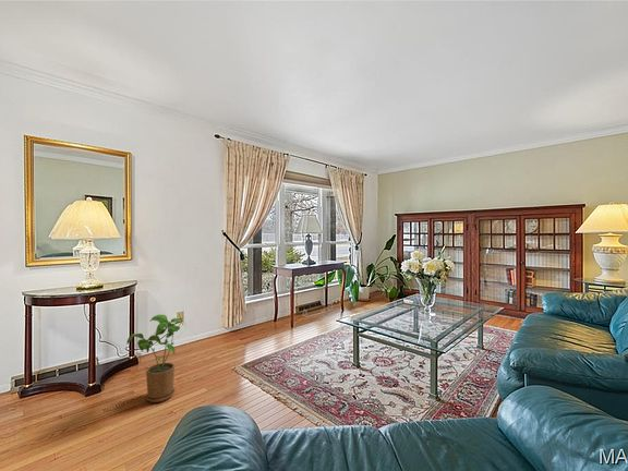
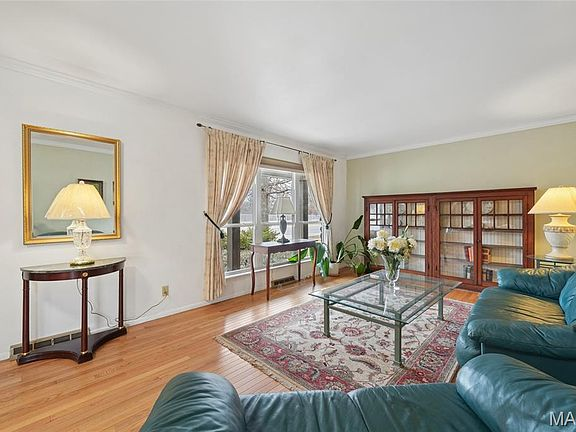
- house plant [126,314,184,403]
